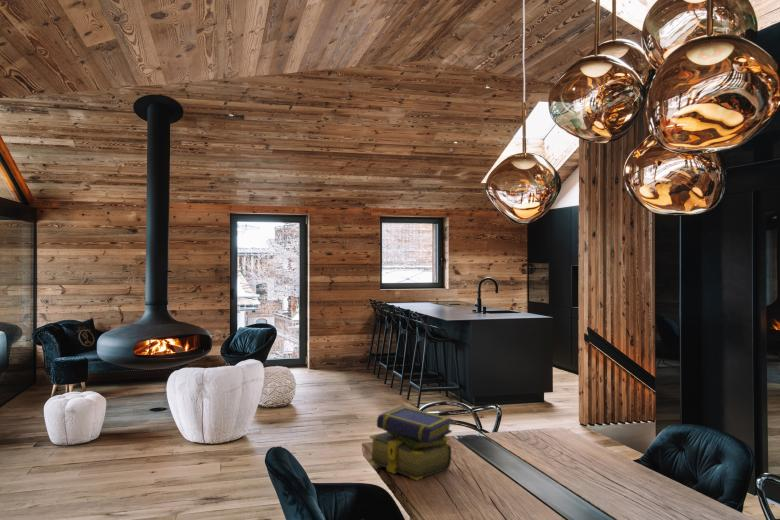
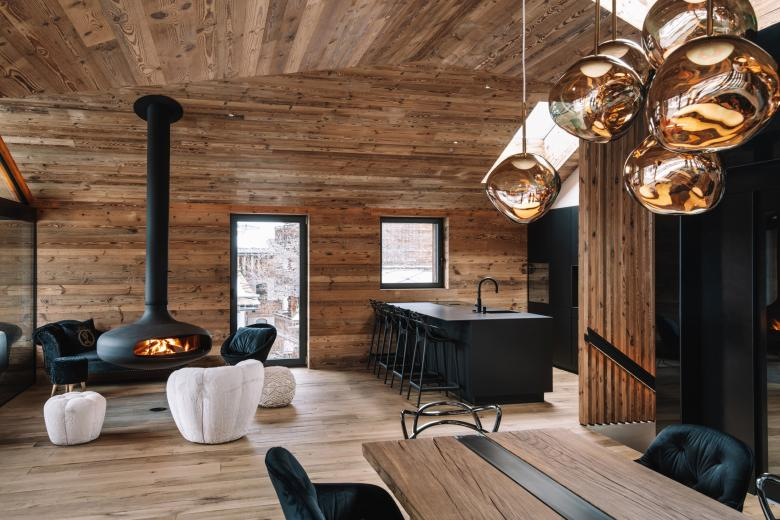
- stack of books [368,405,454,482]
